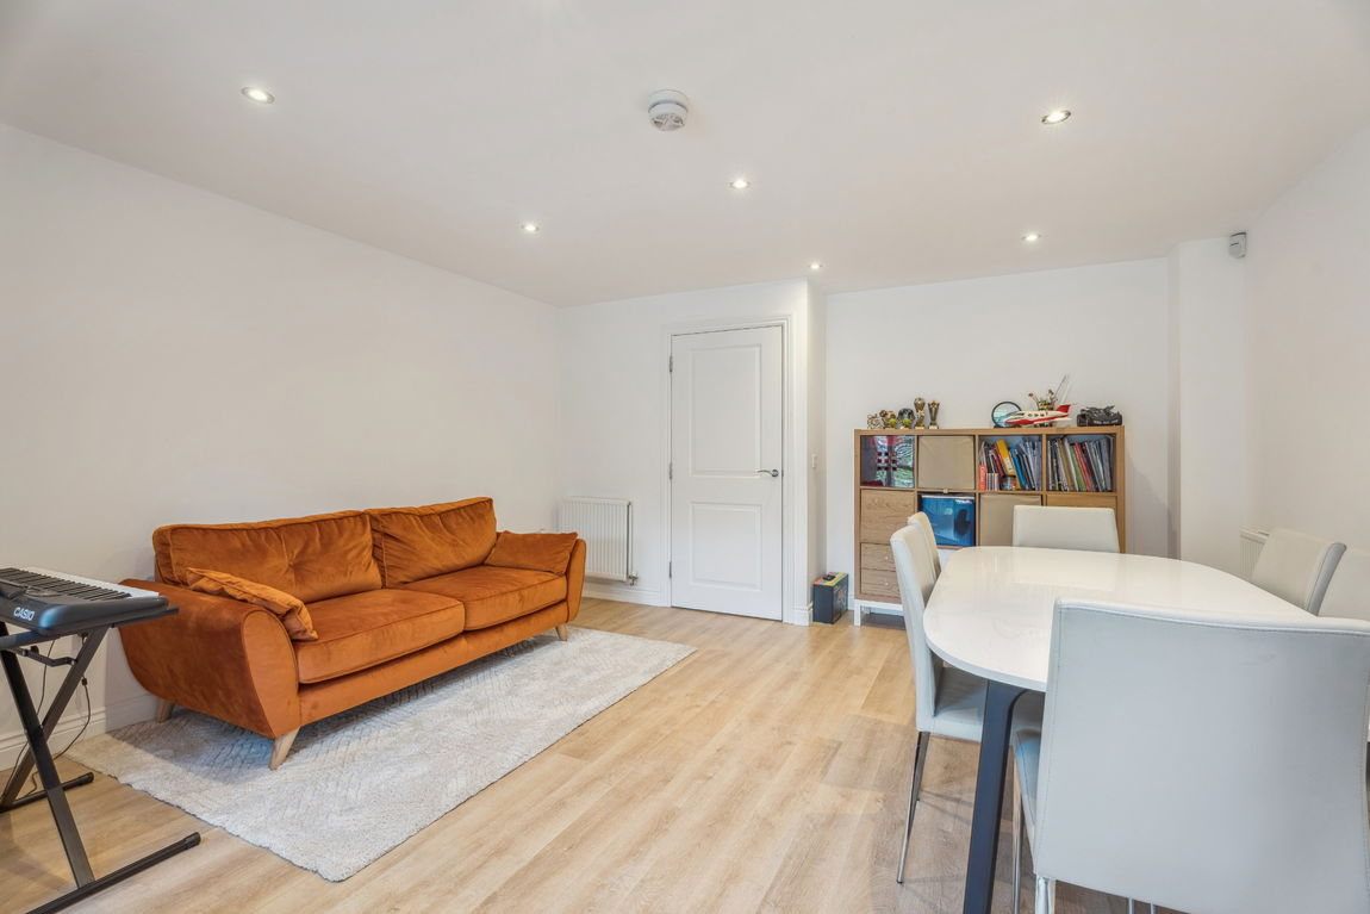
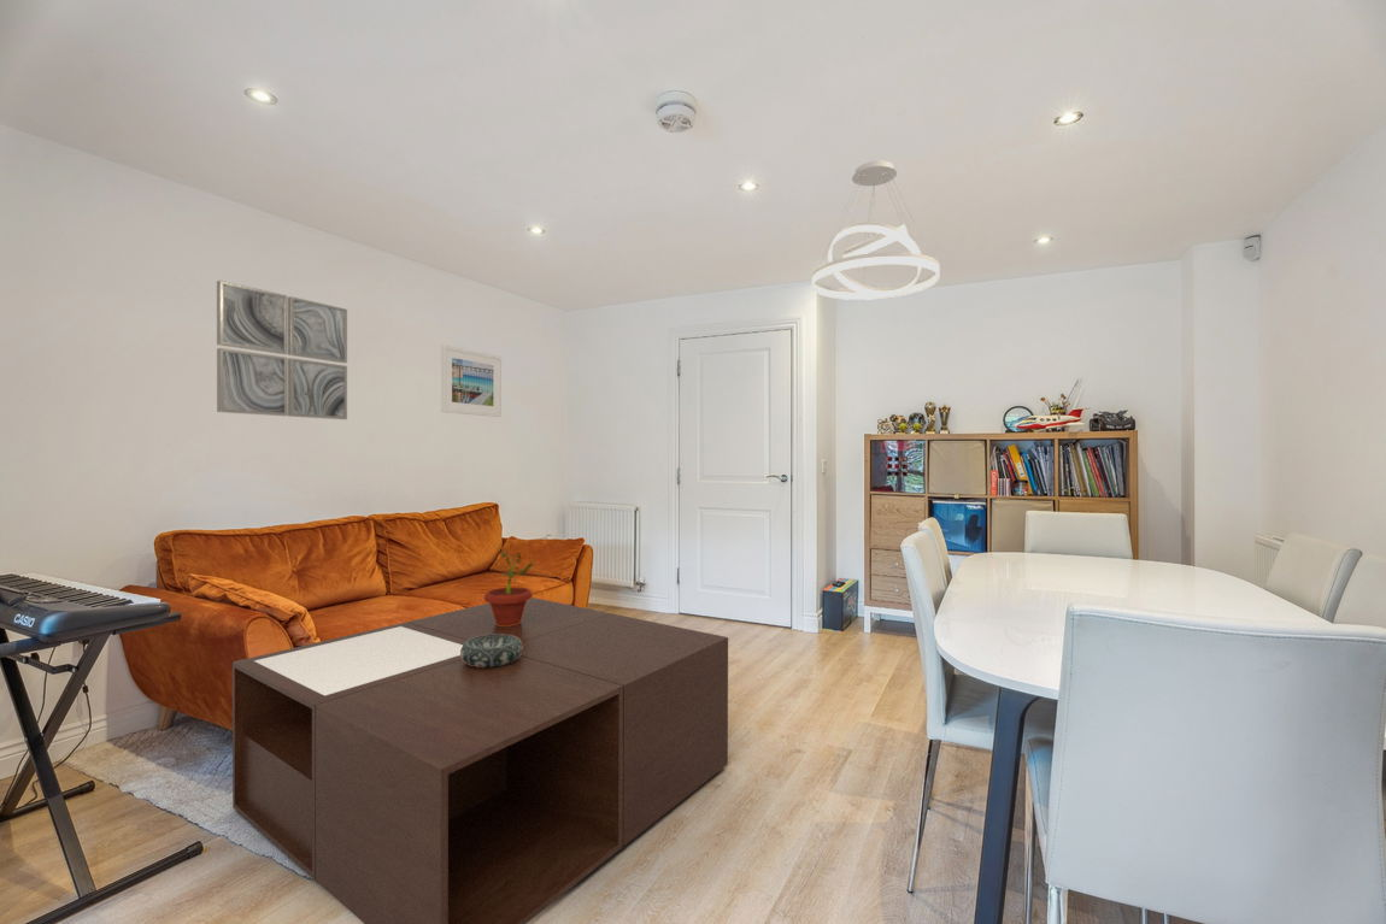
+ potted plant [483,549,536,626]
+ pendant light [810,160,941,301]
+ coffee table [231,596,729,924]
+ wall art [216,279,348,420]
+ decorative bowl [460,634,523,667]
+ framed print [440,345,503,418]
